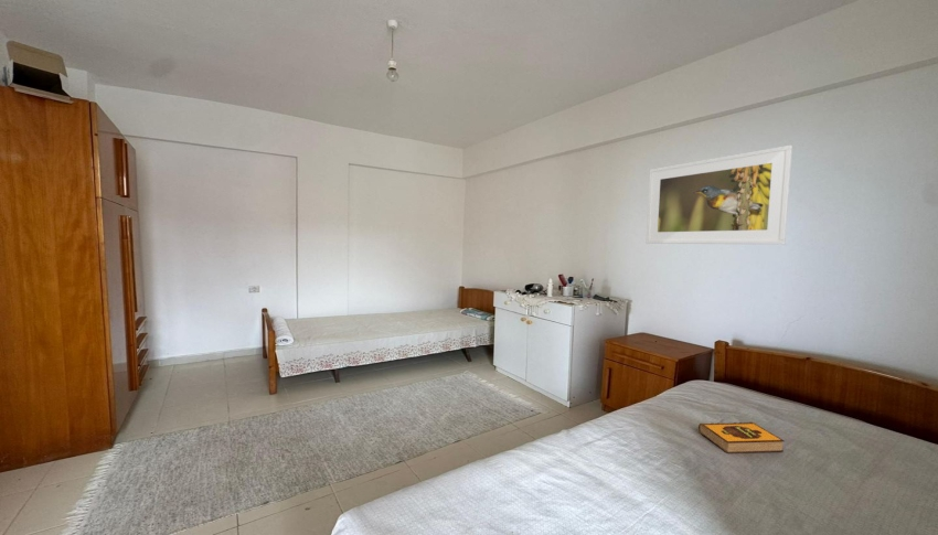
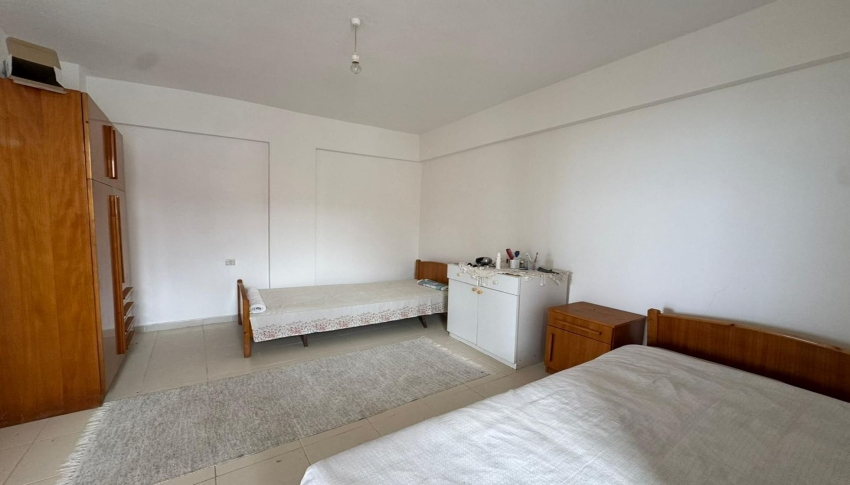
- hardback book [697,421,786,454]
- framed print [646,145,793,245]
